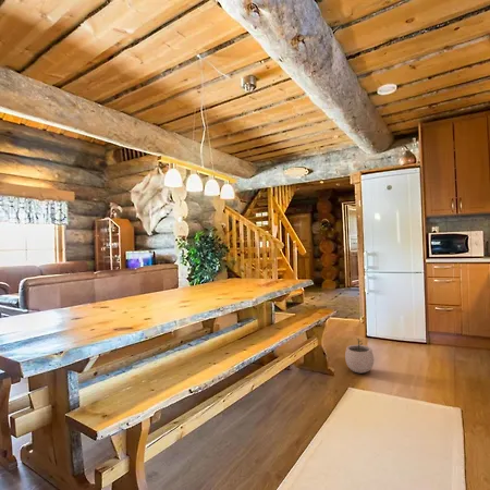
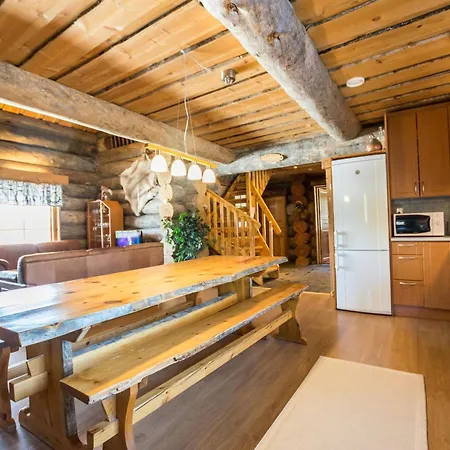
- plant pot [344,338,375,375]
